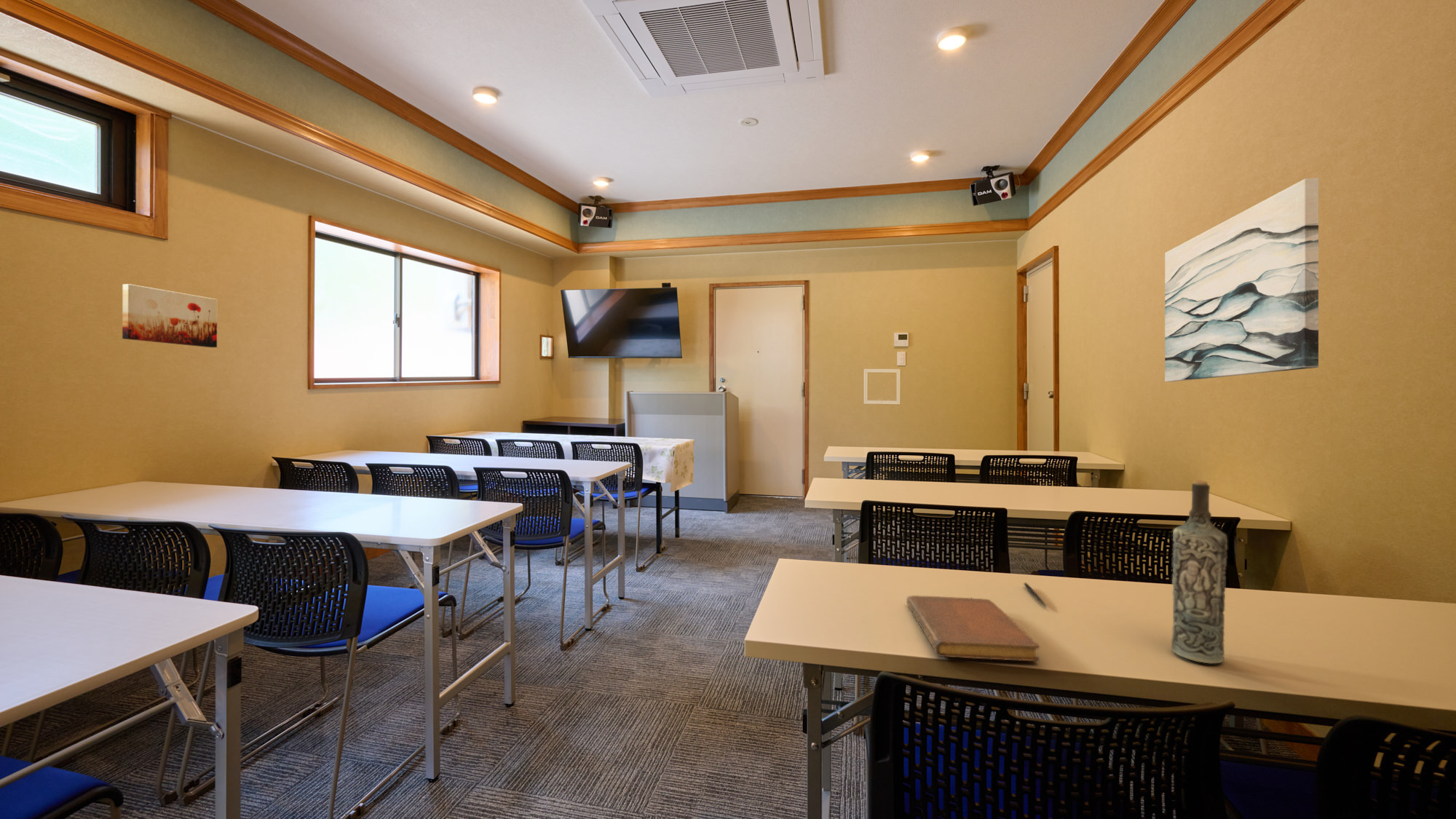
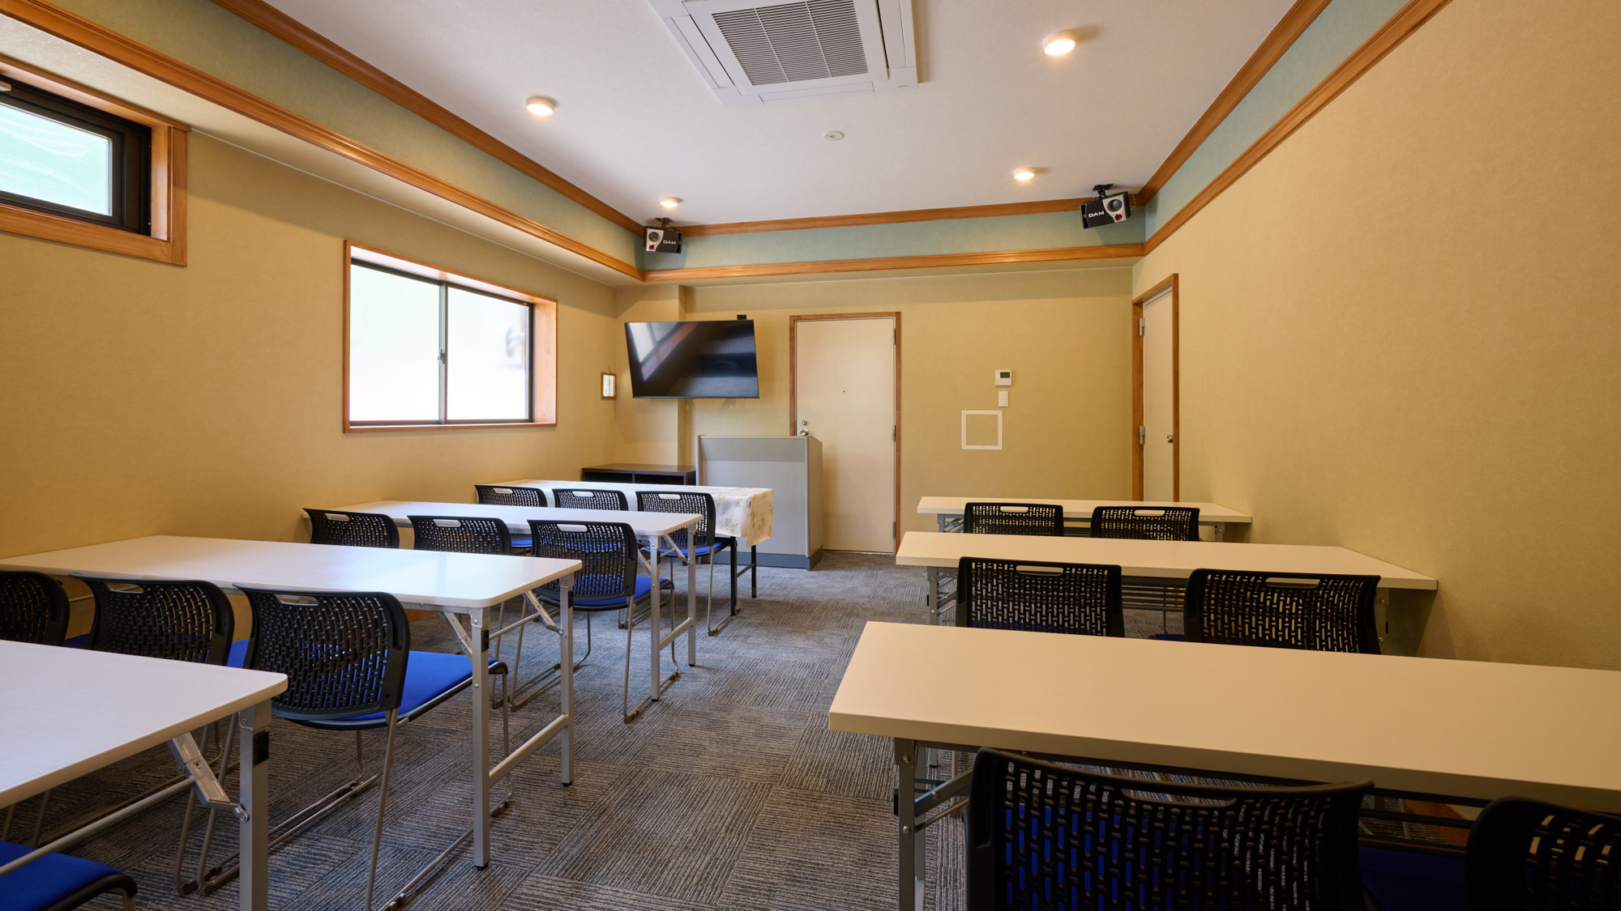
- wall art [122,283,218,348]
- bottle [1171,480,1228,665]
- pen [1024,582,1048,608]
- wall art [1164,177,1319,382]
- notebook [906,595,1040,662]
